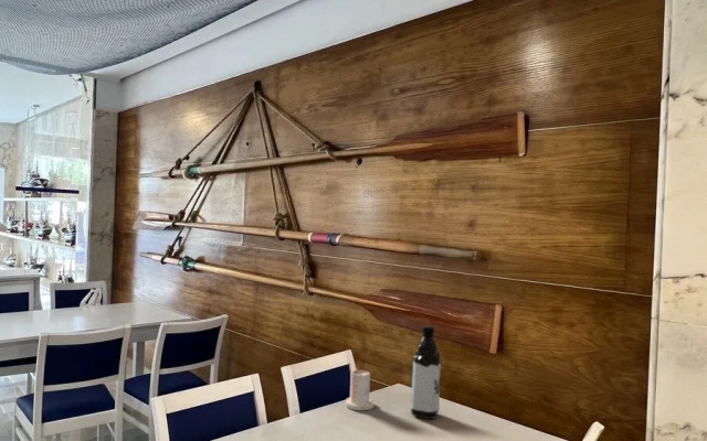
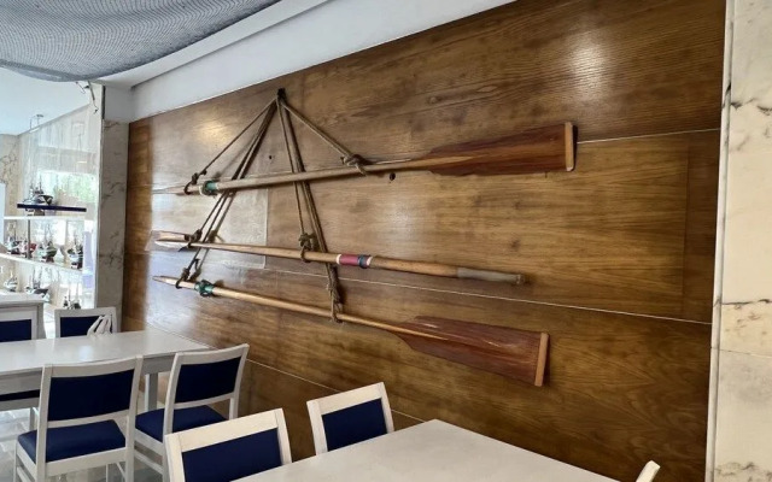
- candle [344,366,376,411]
- water bottle [410,325,443,420]
